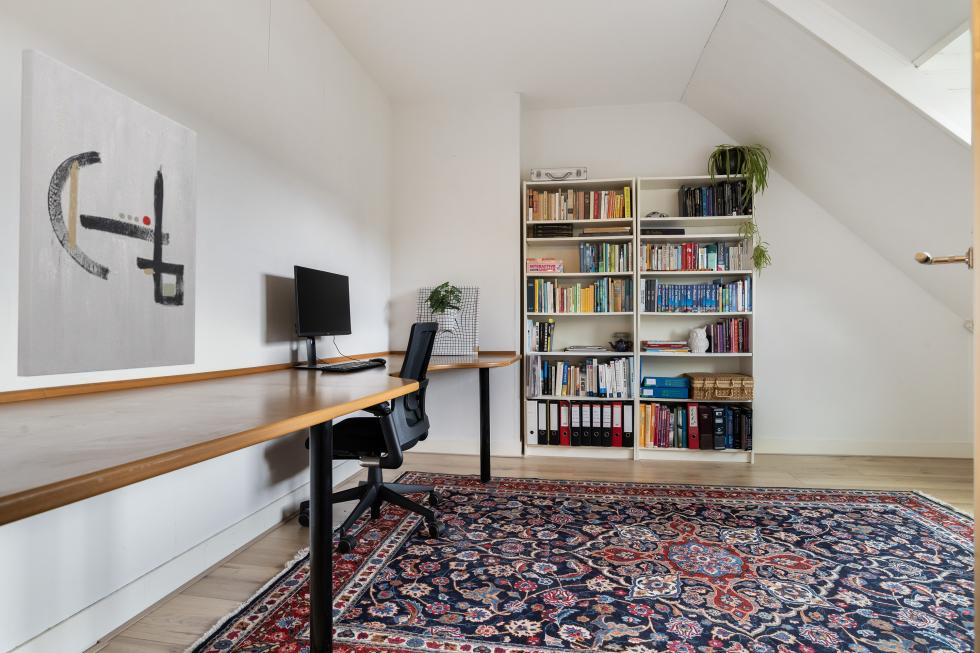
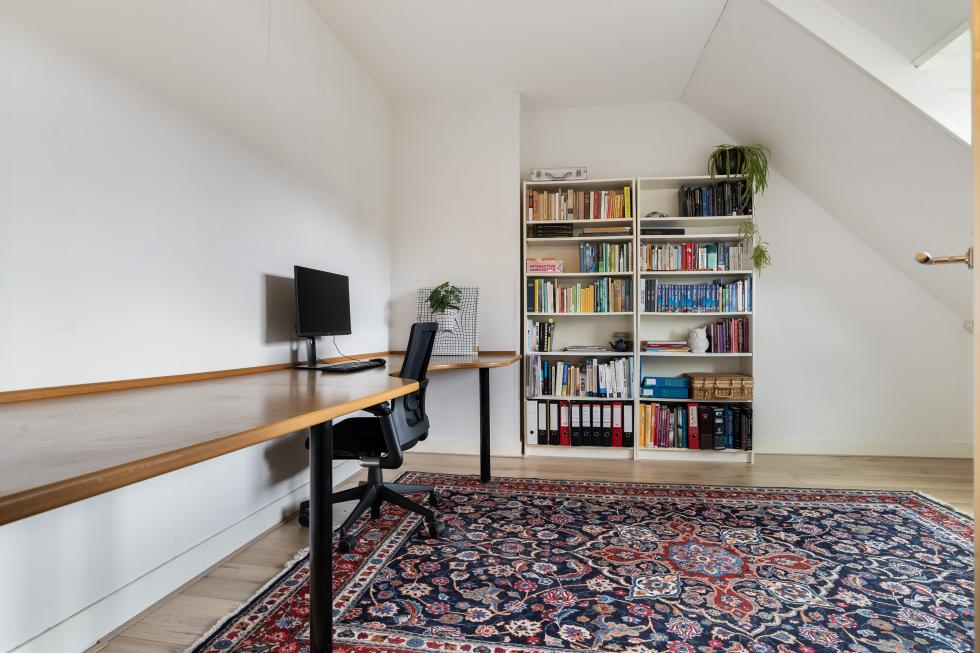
- wall art [16,47,198,378]
